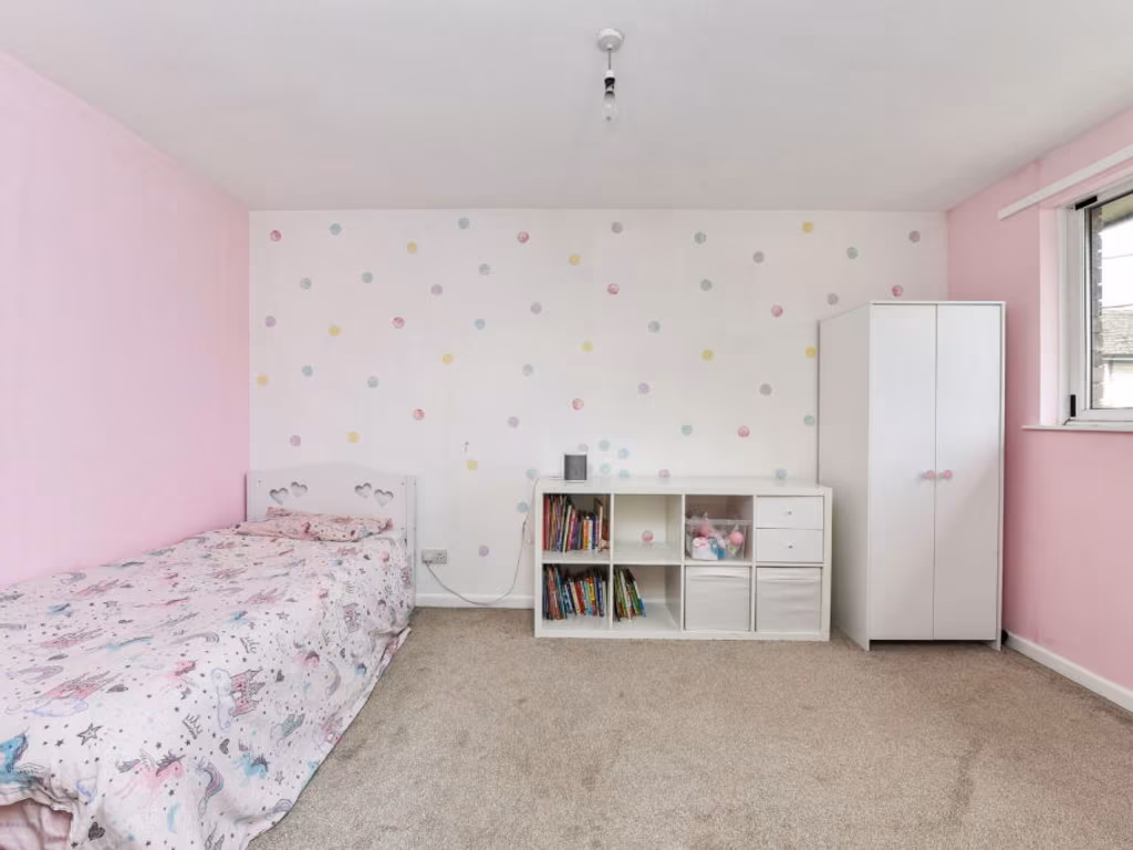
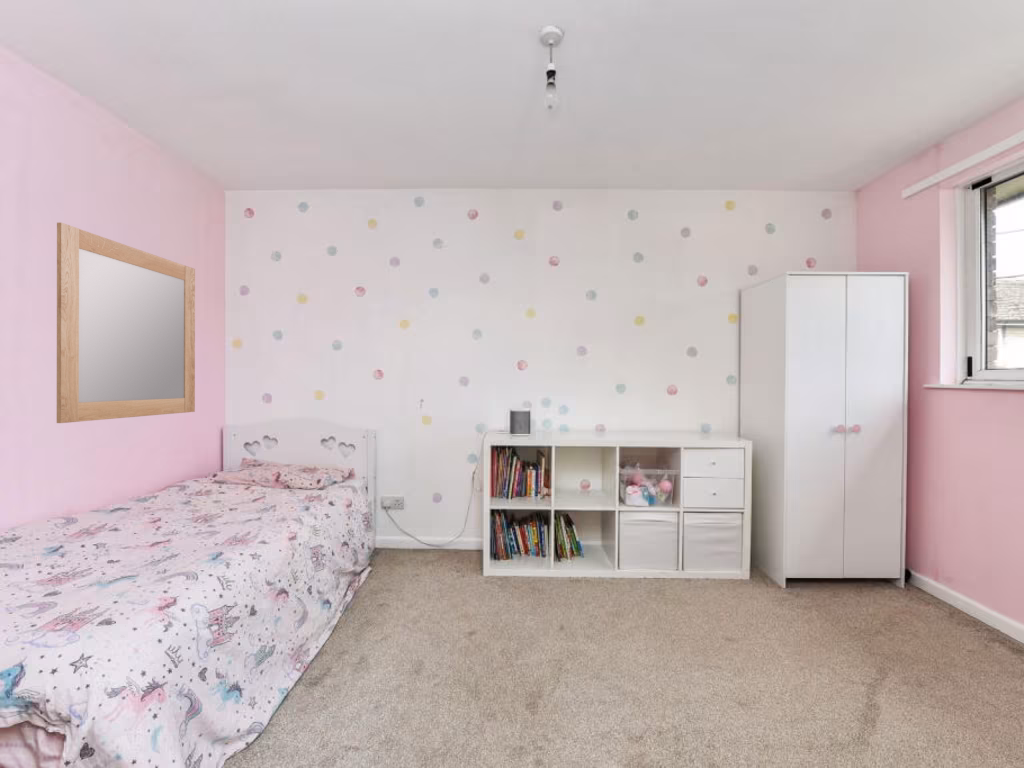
+ home mirror [56,222,196,424]
